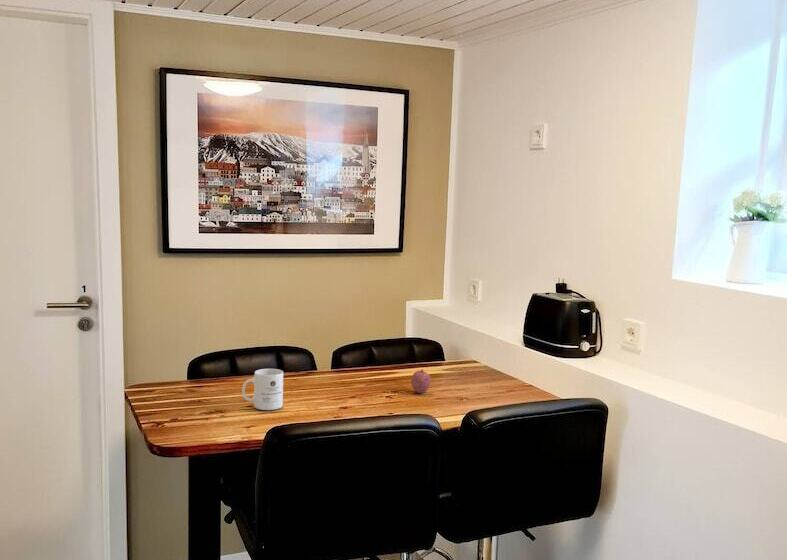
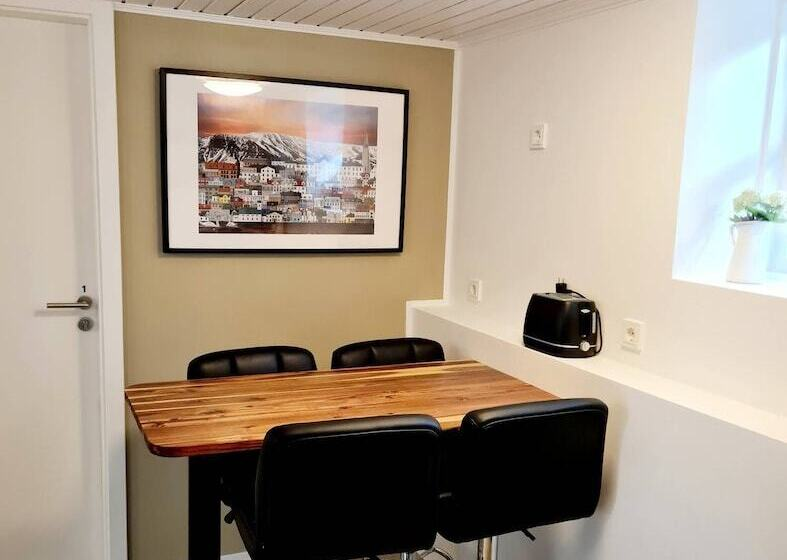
- fruit [410,368,432,394]
- mug [241,368,284,411]
